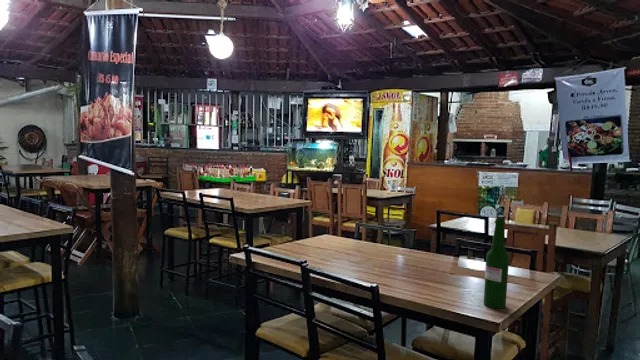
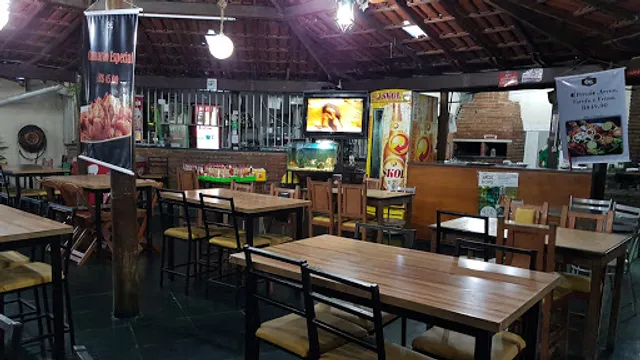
- beer bottle [483,217,510,310]
